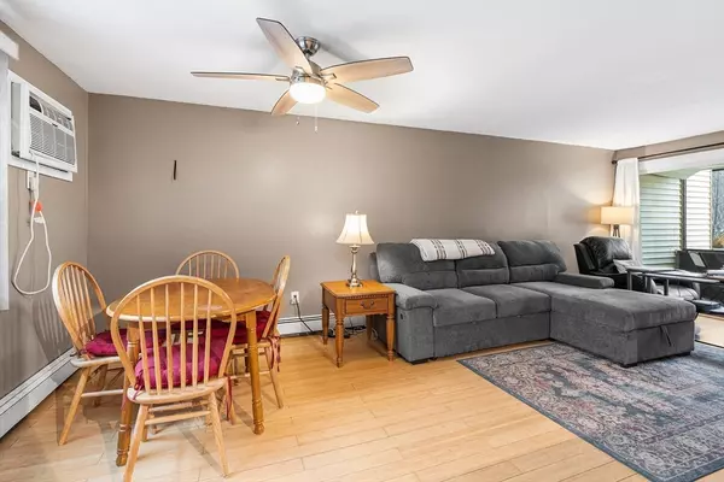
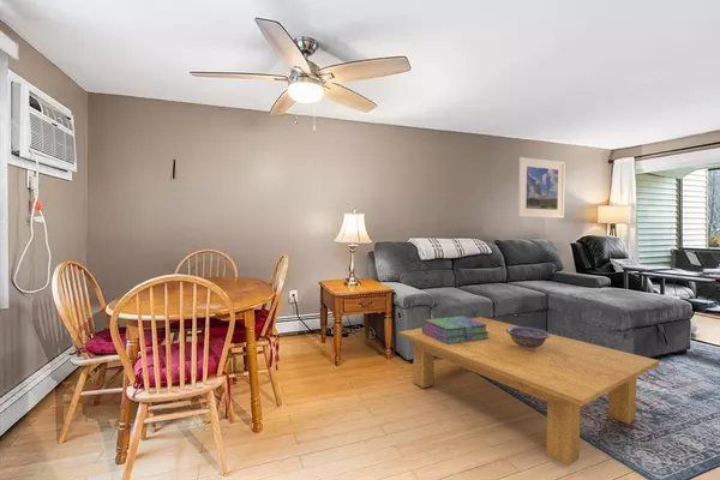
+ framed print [517,156,566,220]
+ coffee table [397,316,660,467]
+ stack of books [421,316,490,344]
+ decorative bowl [506,325,551,349]
